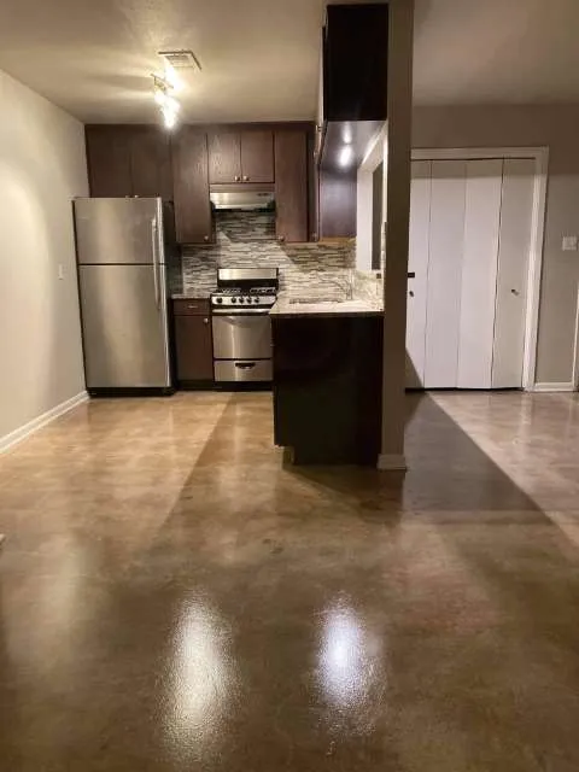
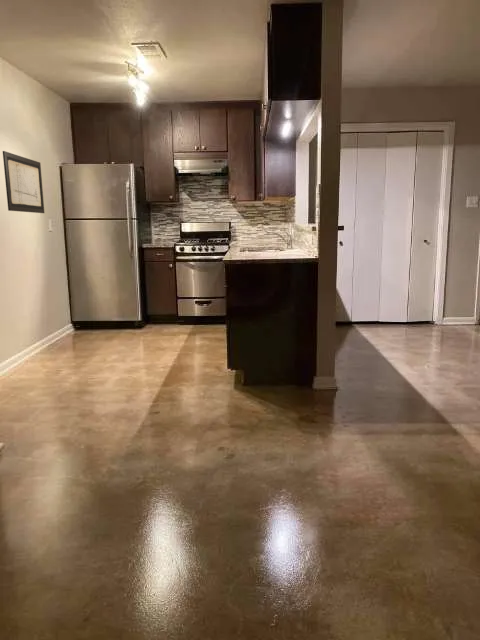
+ wall art [2,150,45,214]
